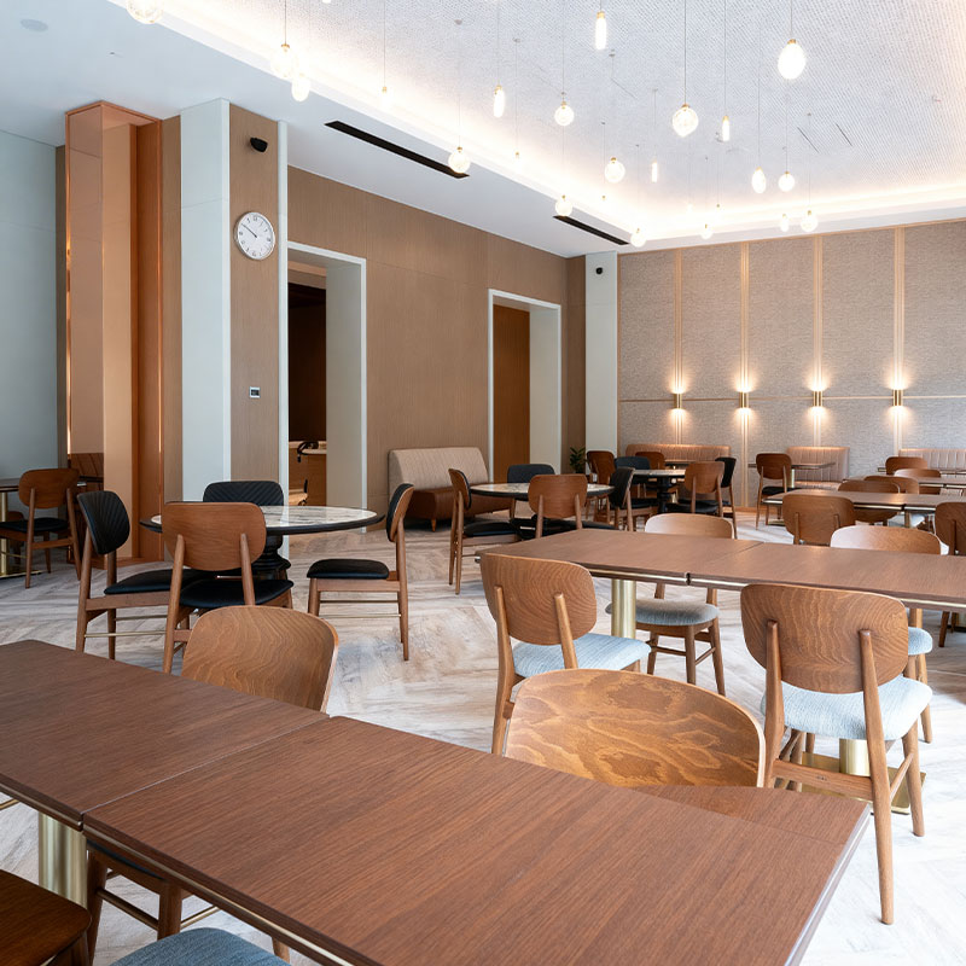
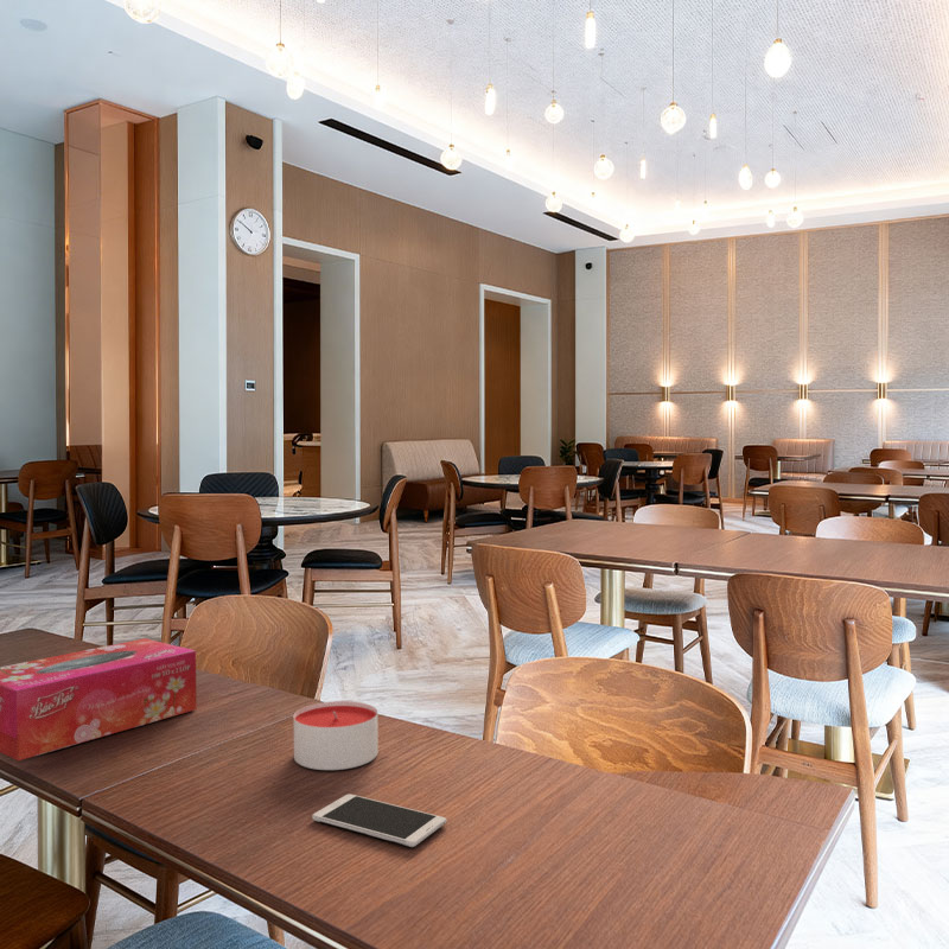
+ smartphone [311,792,447,848]
+ tissue box [0,637,198,762]
+ candle [293,700,380,771]
